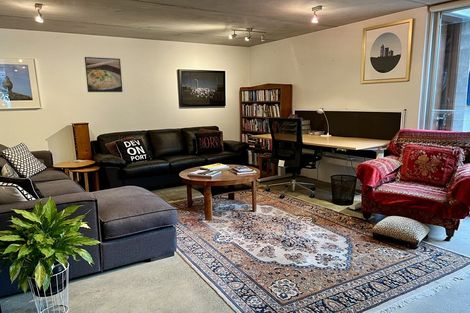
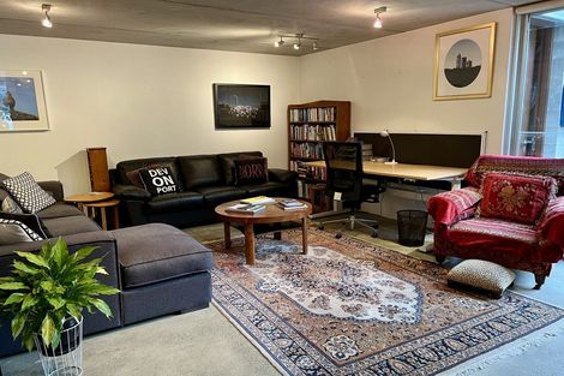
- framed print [84,56,124,93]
